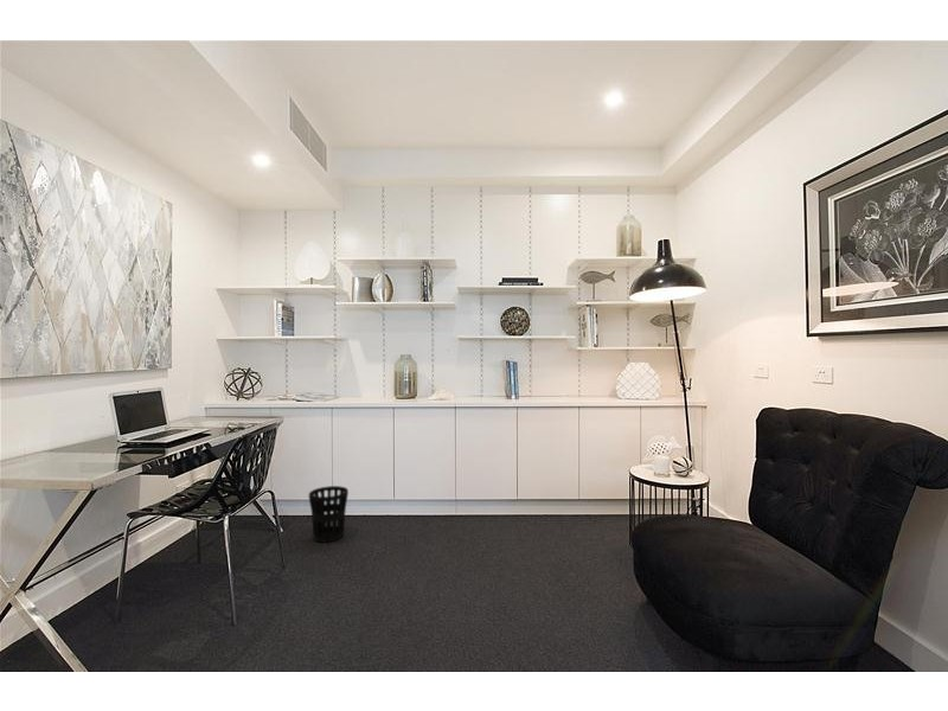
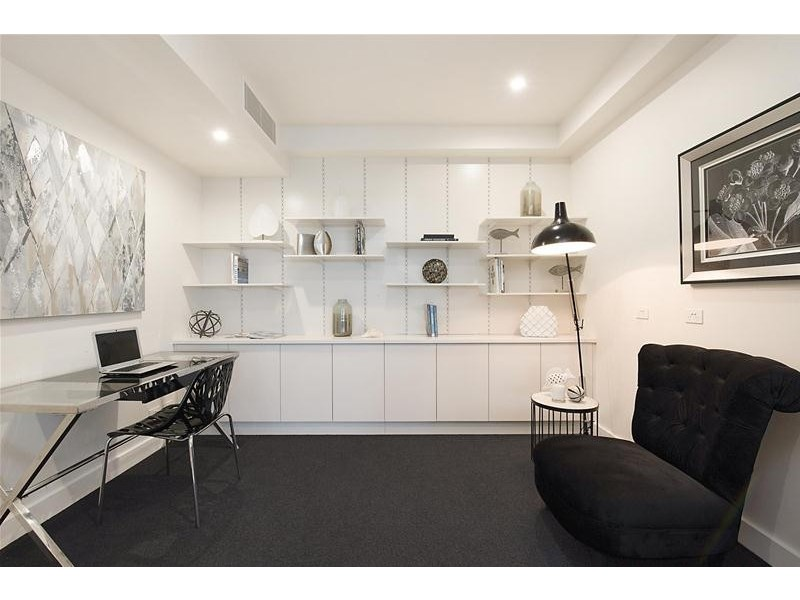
- wastebasket [308,485,350,543]
